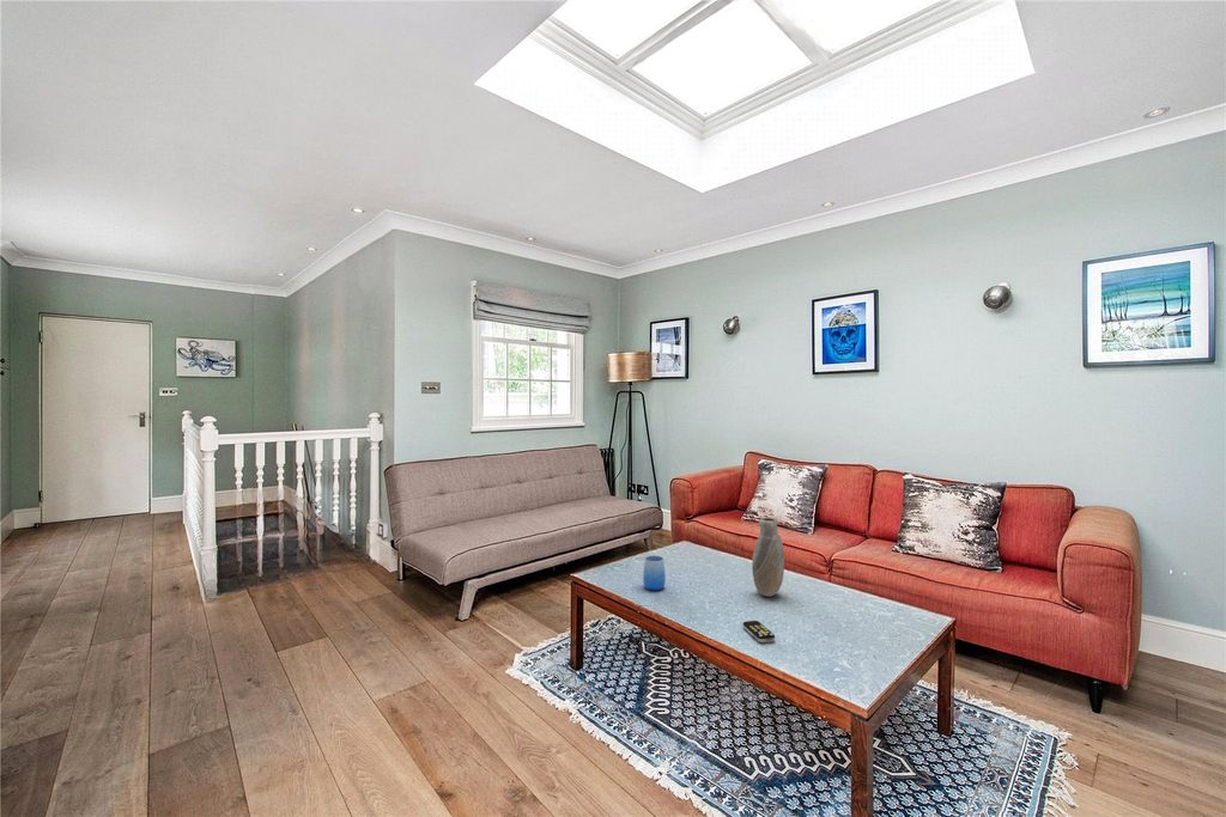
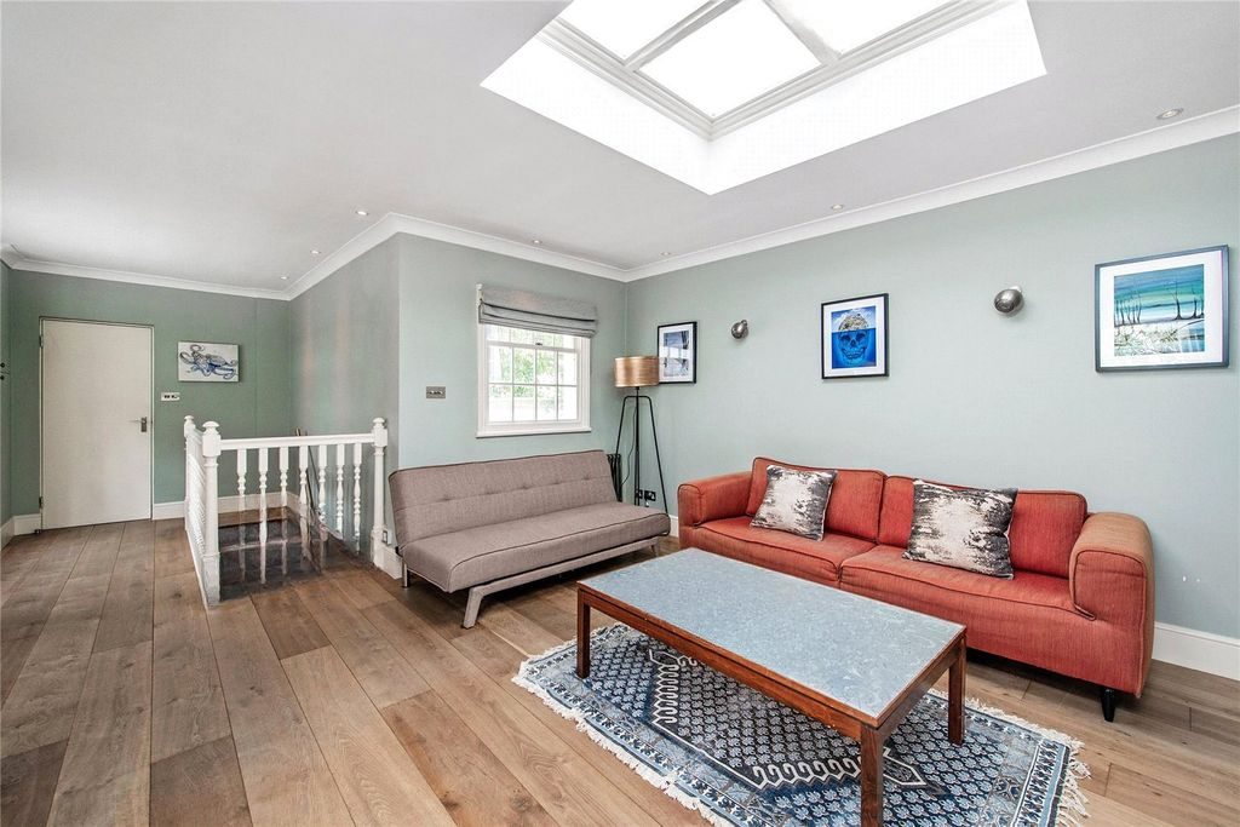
- vase [751,517,785,598]
- cup [642,555,667,591]
- remote control [742,620,776,644]
